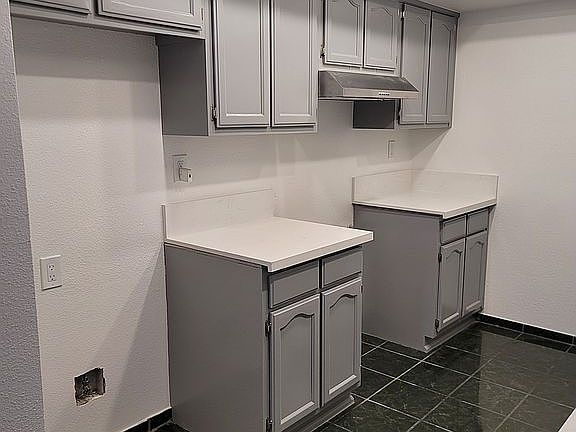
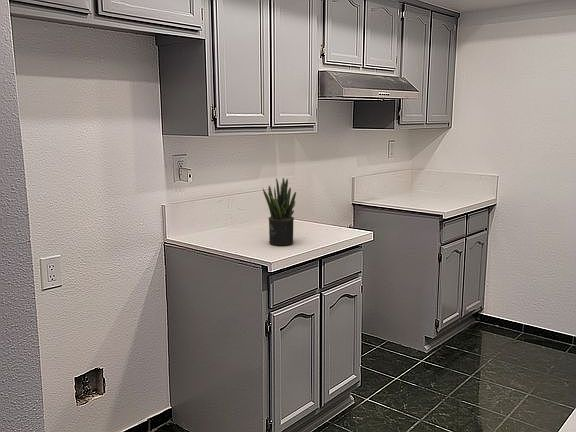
+ potted plant [262,177,297,246]
